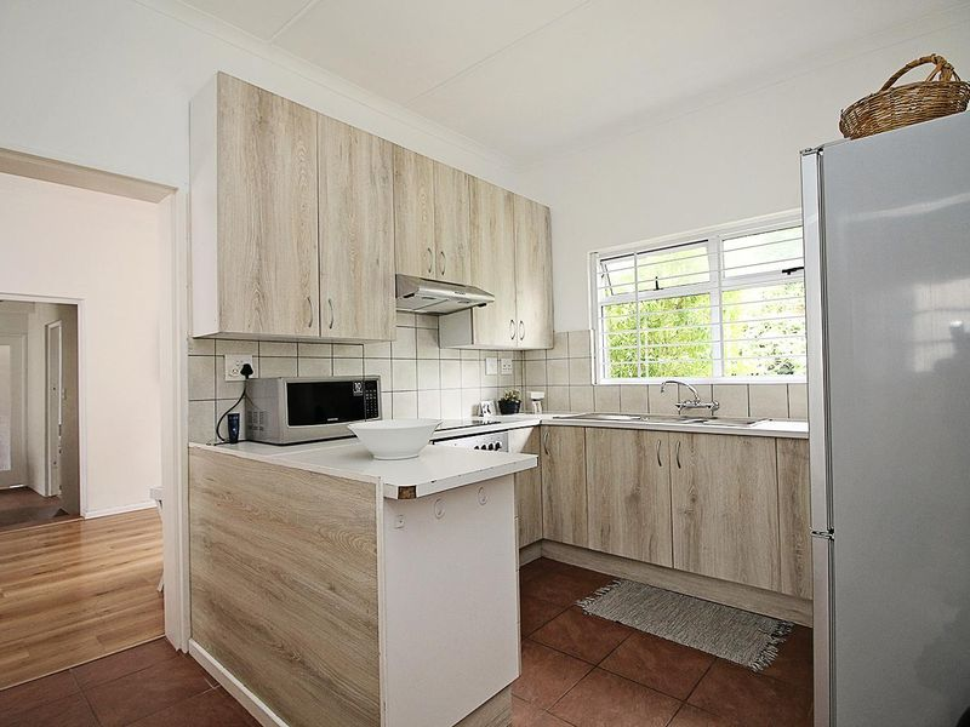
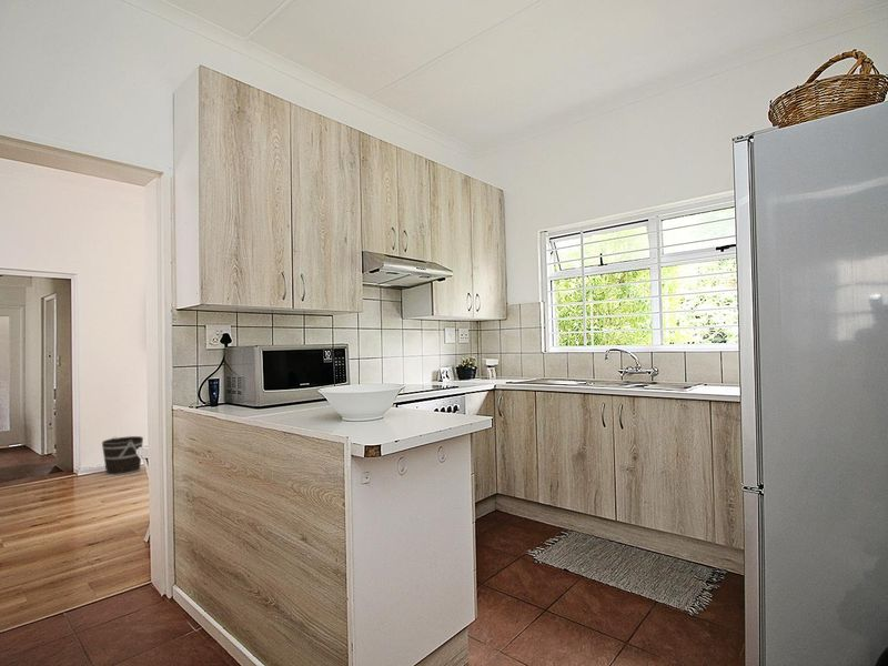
+ bucket [101,435,144,476]
